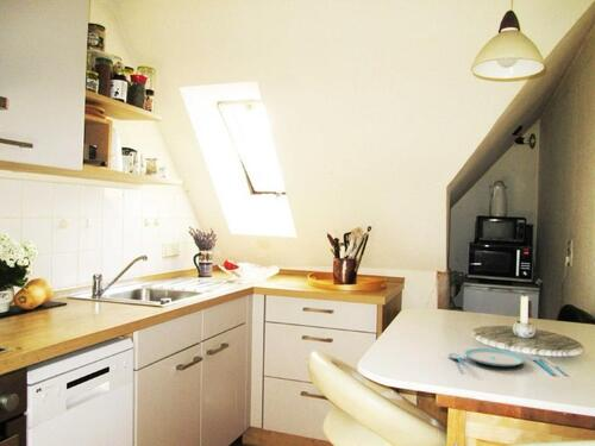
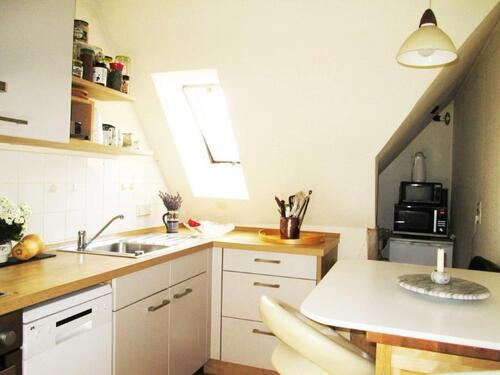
- plate [447,347,569,377]
